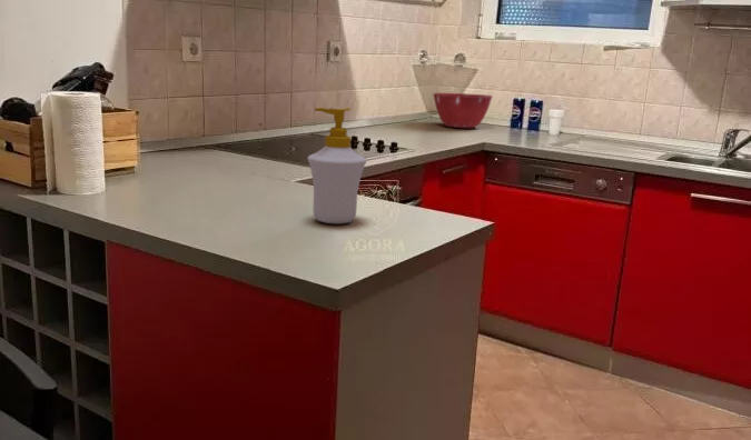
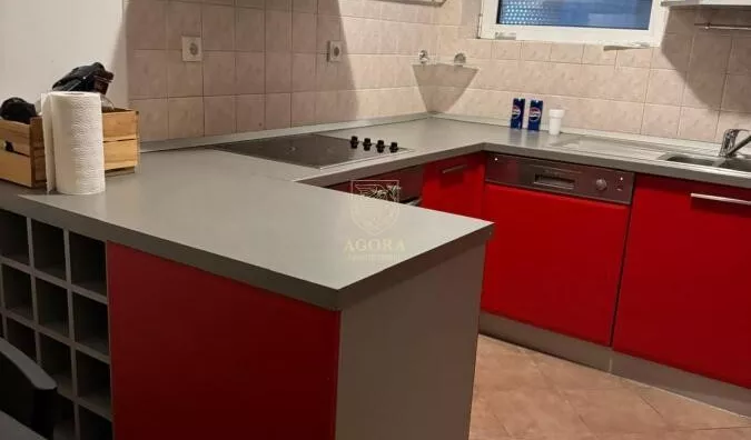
- mixing bowl [432,92,494,129]
- soap bottle [307,107,367,224]
